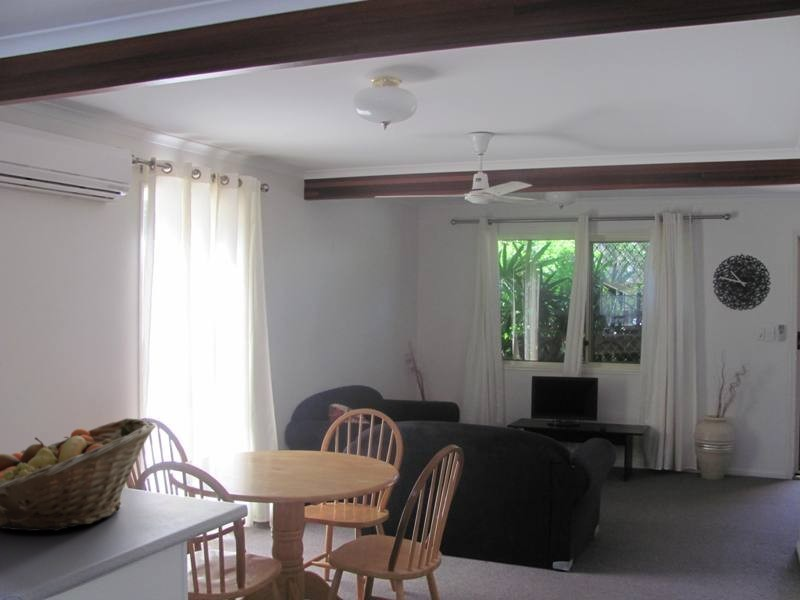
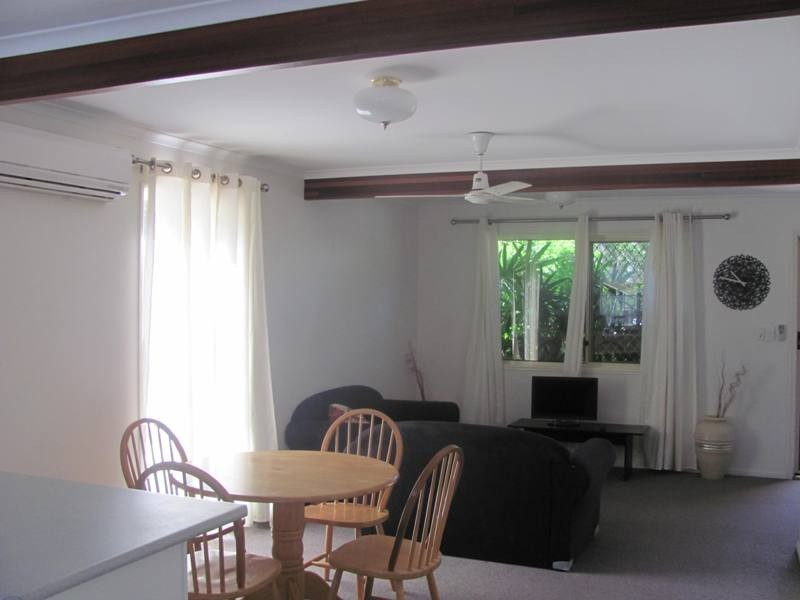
- fruit basket [0,417,157,532]
